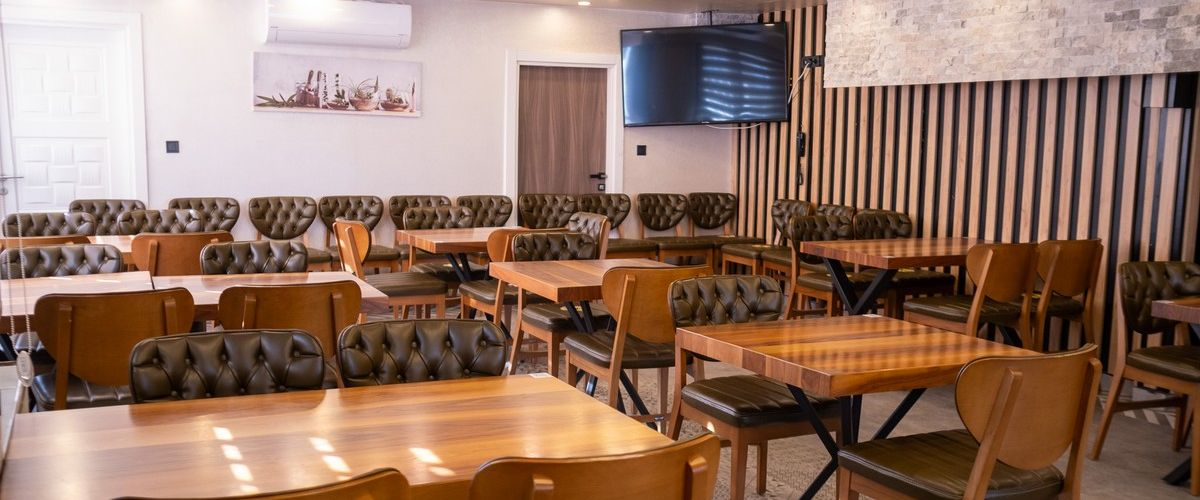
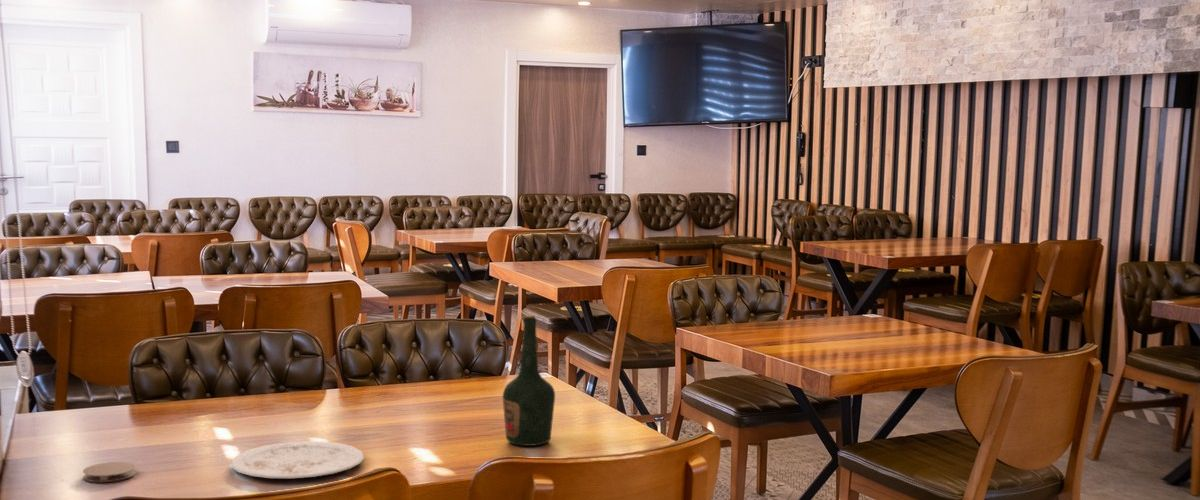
+ plate [230,440,365,479]
+ coaster [82,461,136,483]
+ bottle [502,314,556,447]
